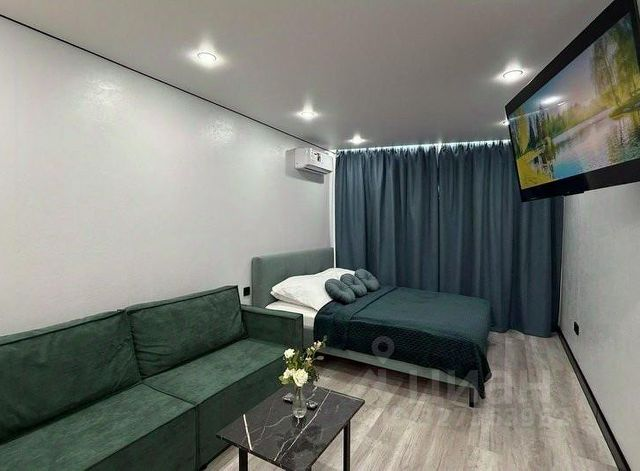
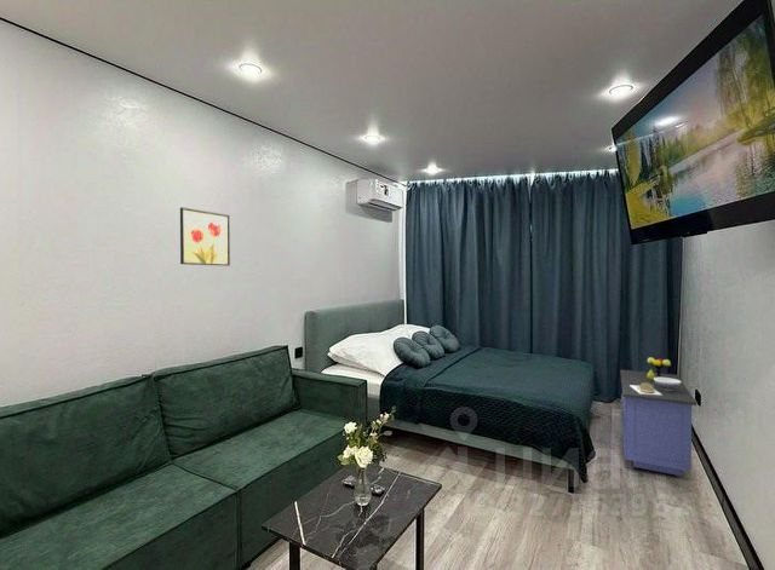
+ wall art [179,206,231,267]
+ storage cabinet [619,356,698,477]
